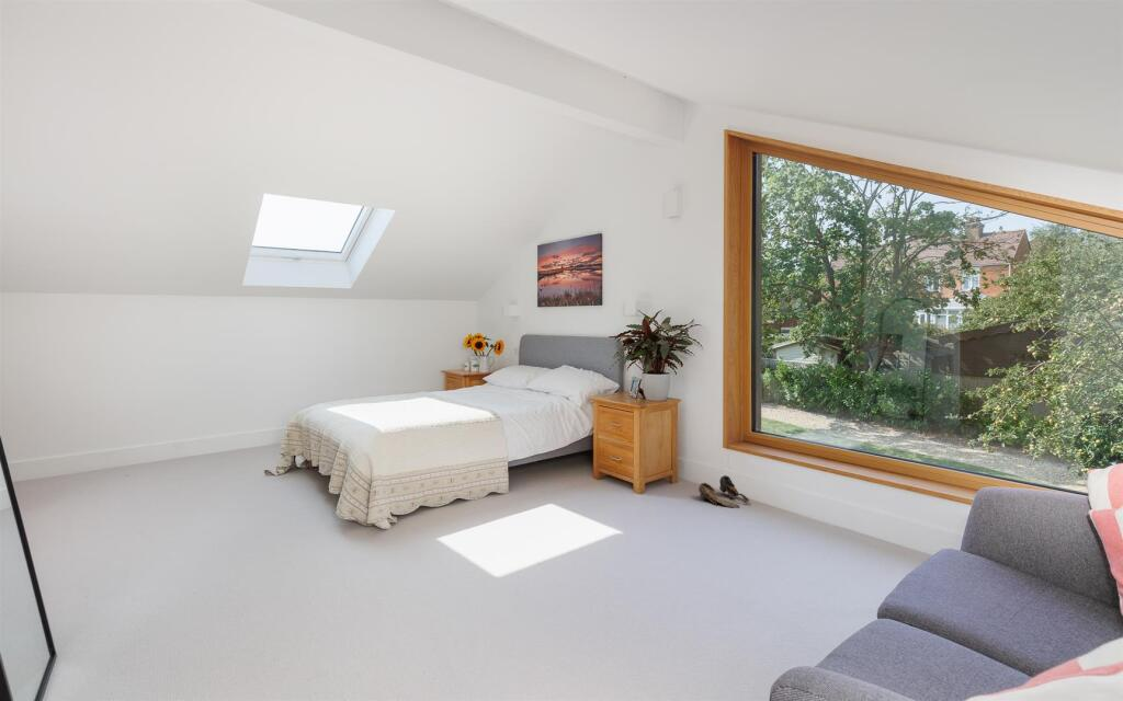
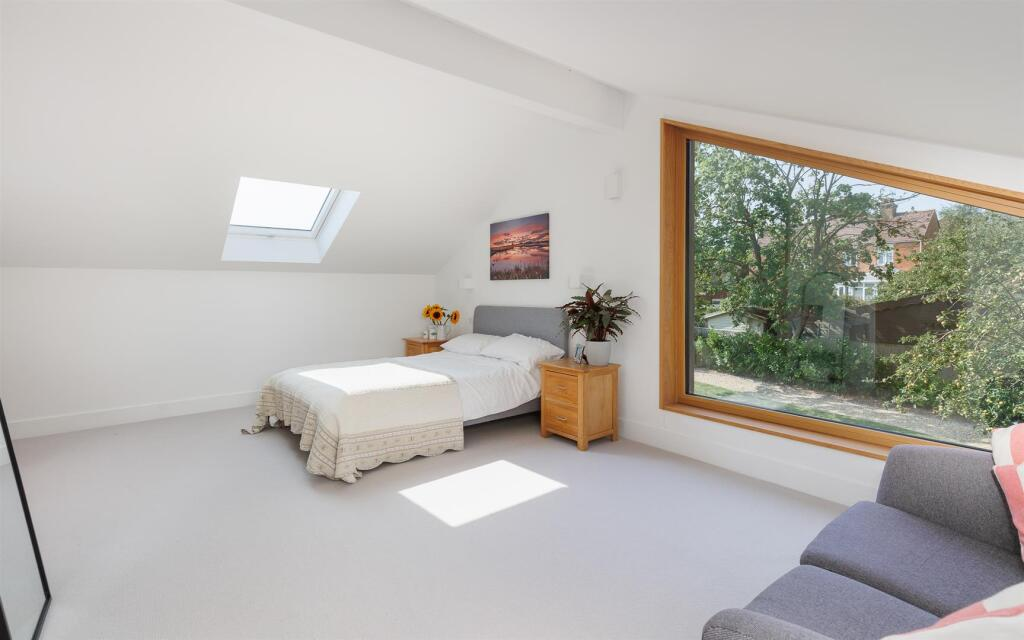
- shoes [697,474,750,509]
